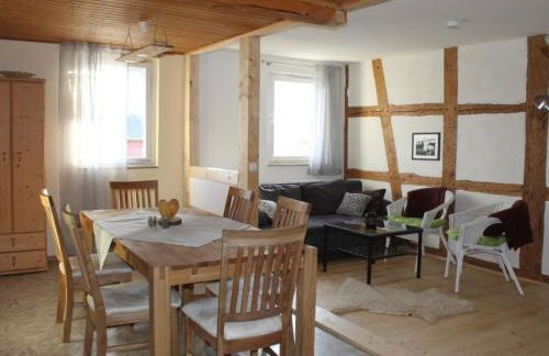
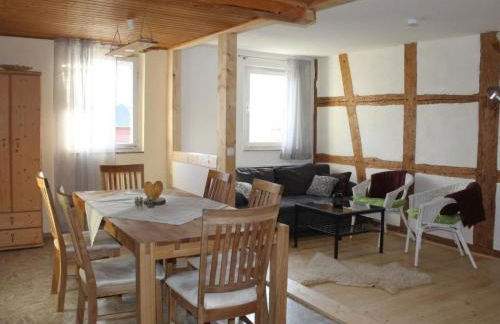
- picture frame [411,131,442,162]
